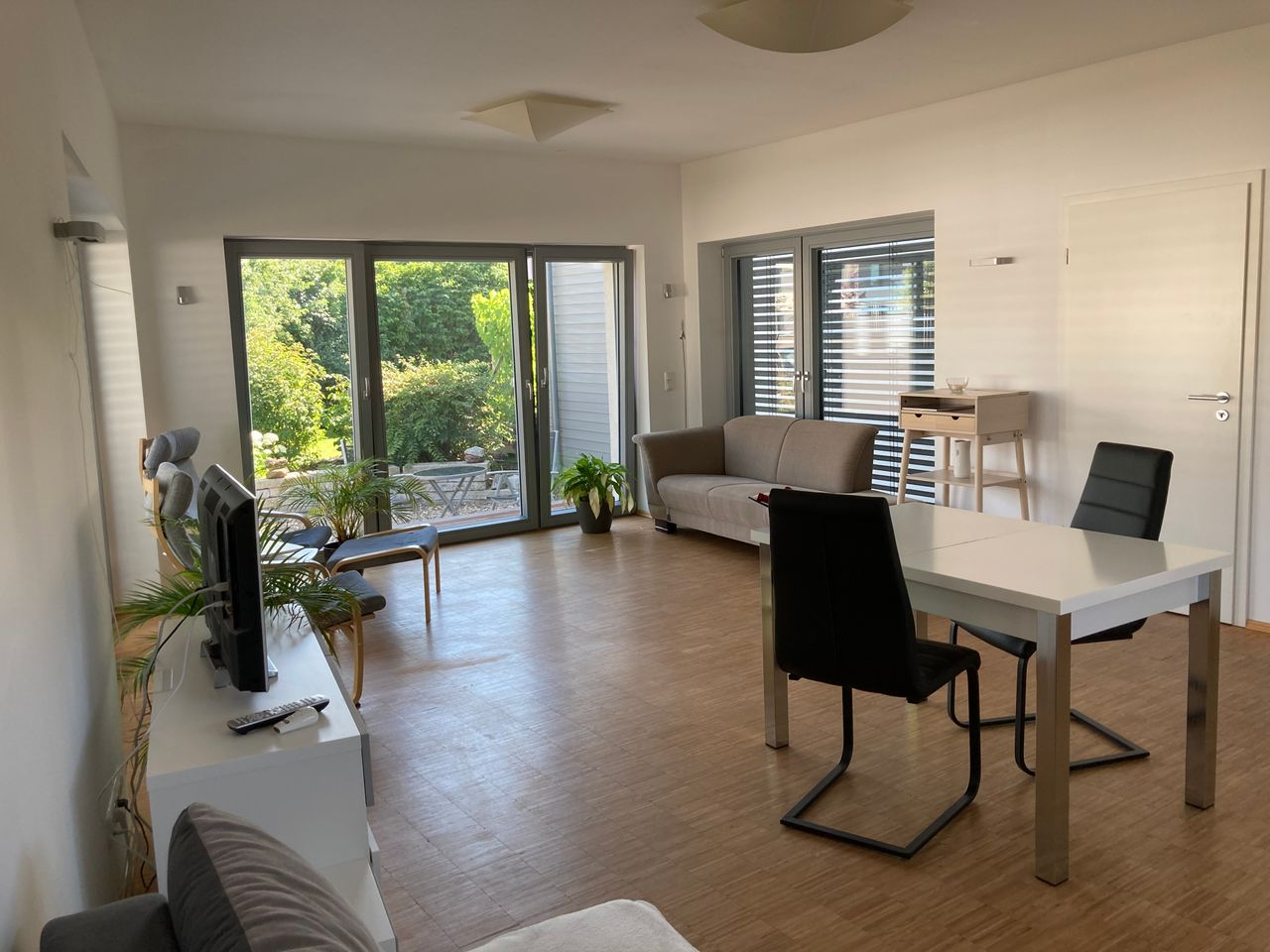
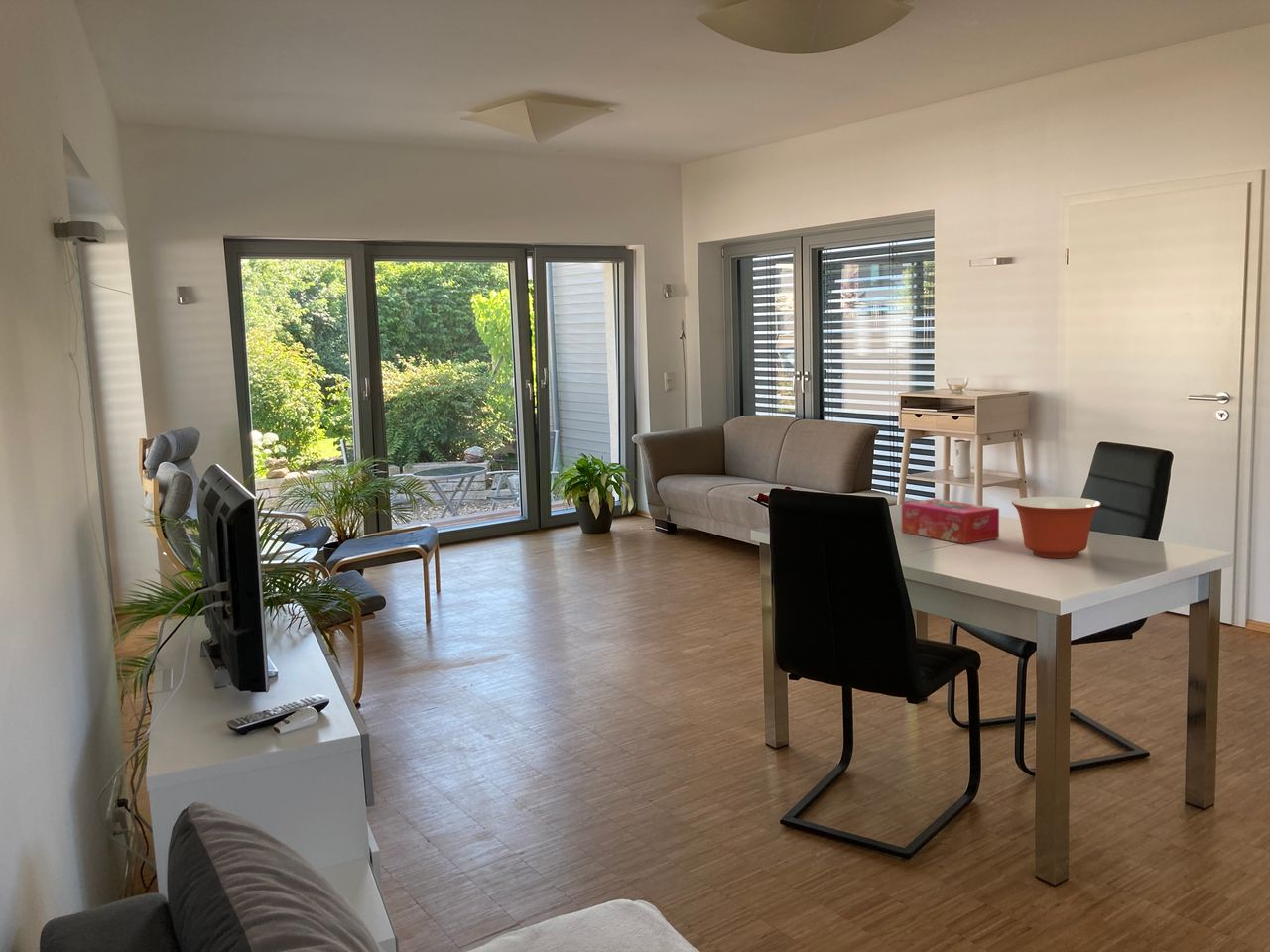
+ tissue box [901,498,1000,545]
+ mixing bowl [1011,496,1102,559]
